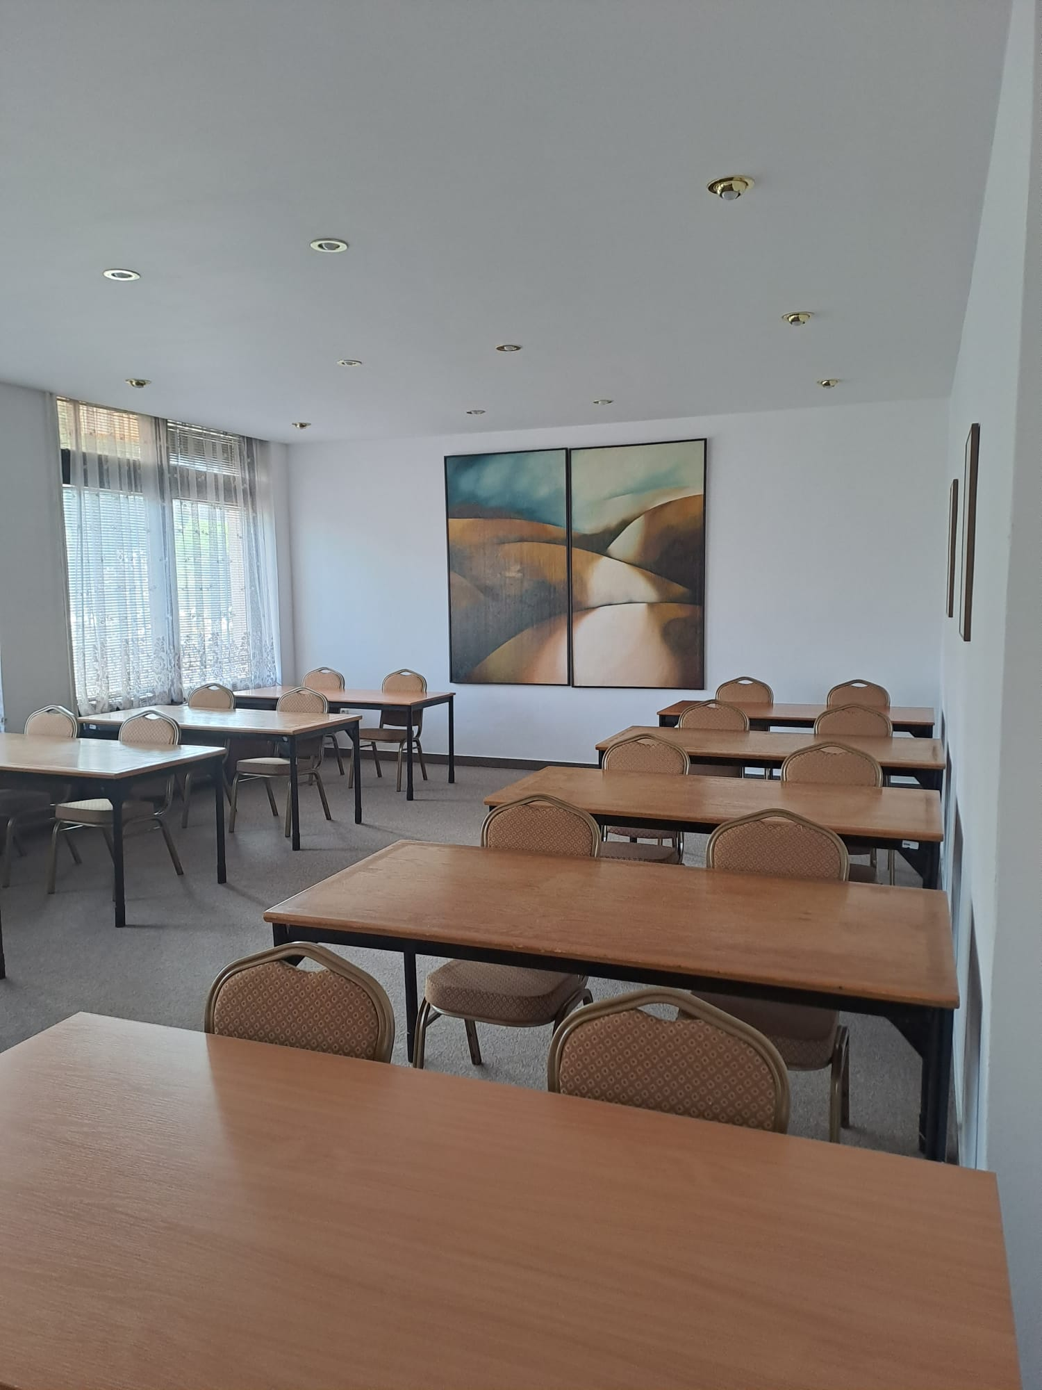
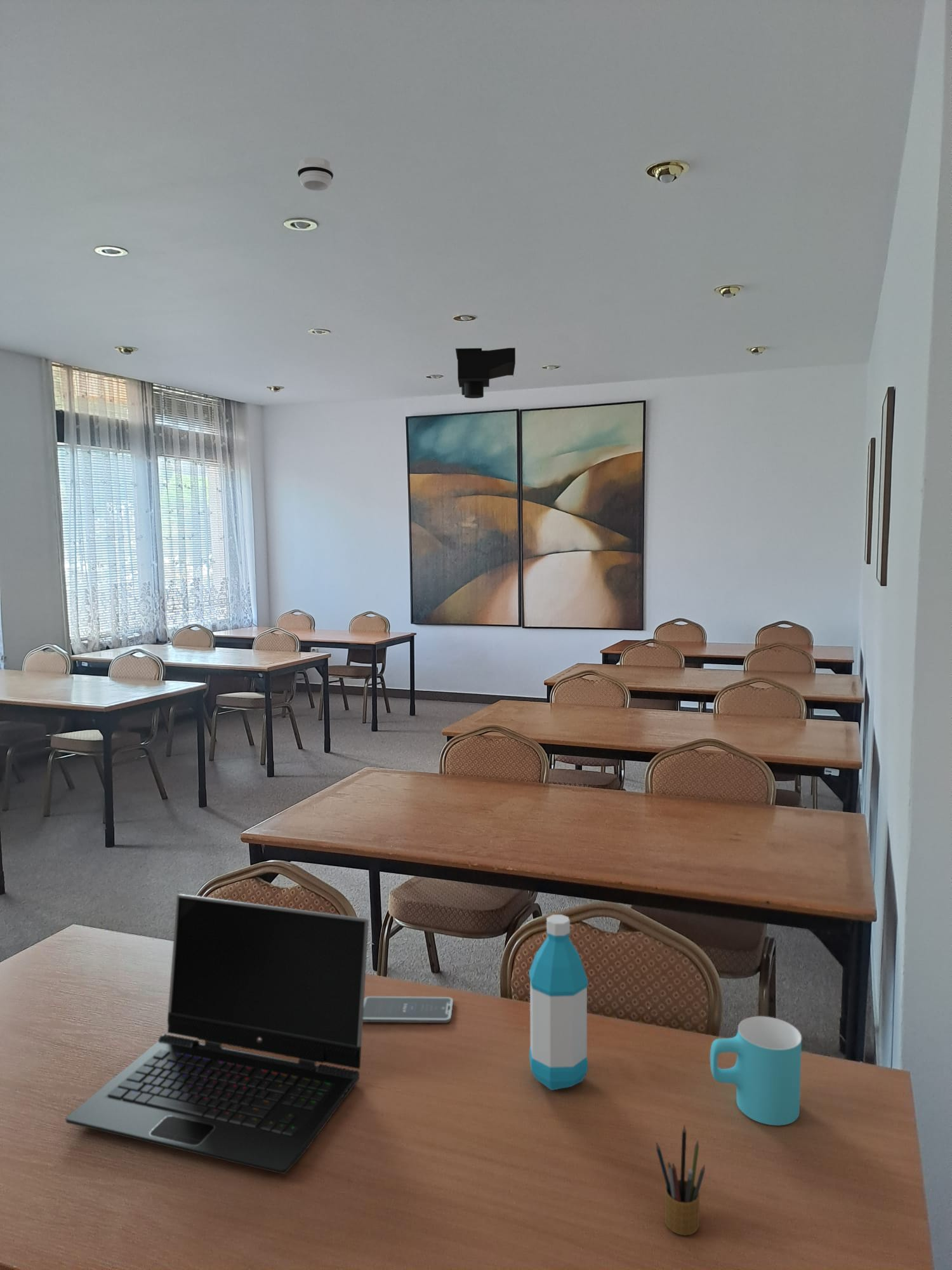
+ smoke detector [296,156,334,191]
+ water bottle [528,914,589,1091]
+ cup [710,1015,802,1126]
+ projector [455,347,516,399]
+ laptop computer [65,893,369,1175]
+ pencil box [656,1124,706,1236]
+ smartphone [363,996,454,1024]
